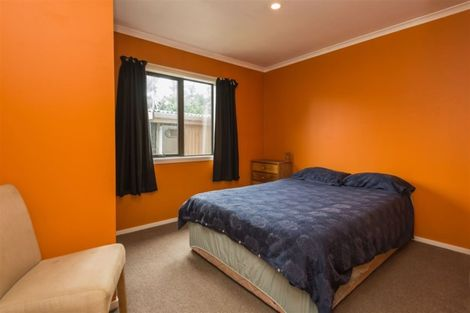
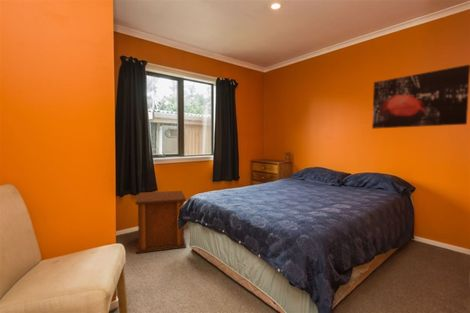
+ side table [134,190,187,254]
+ wall art [371,64,470,130]
